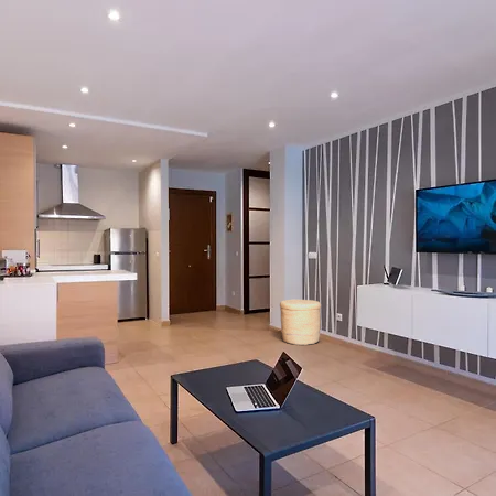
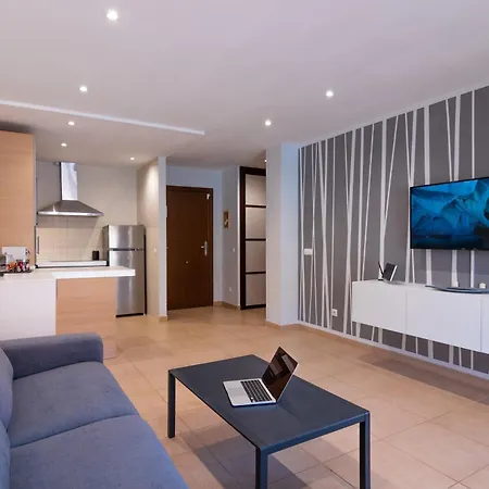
- basket [279,299,322,346]
